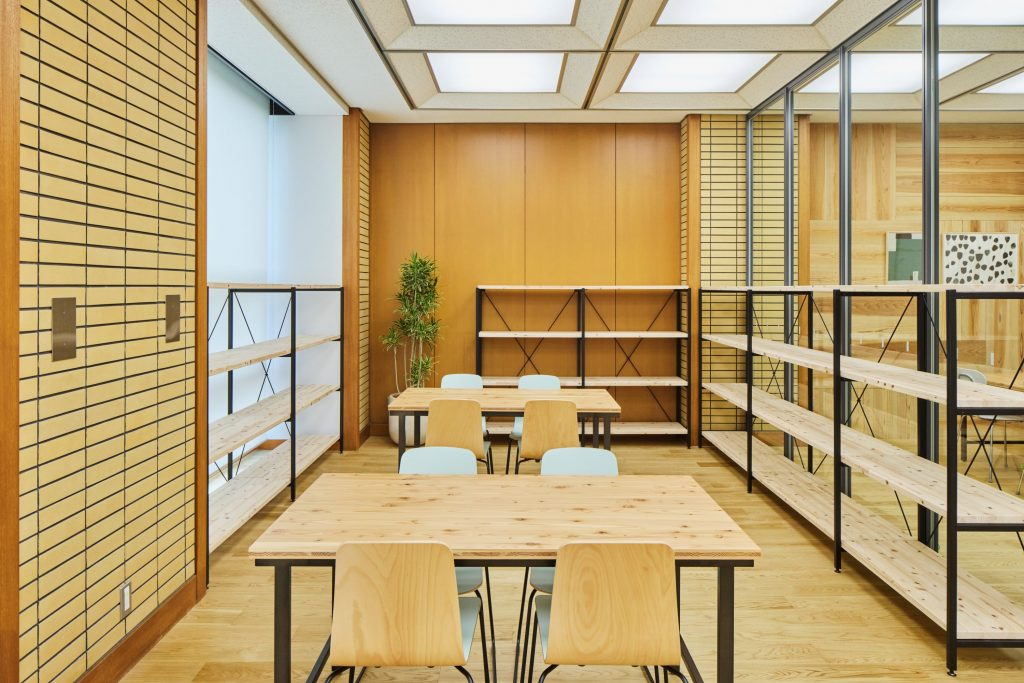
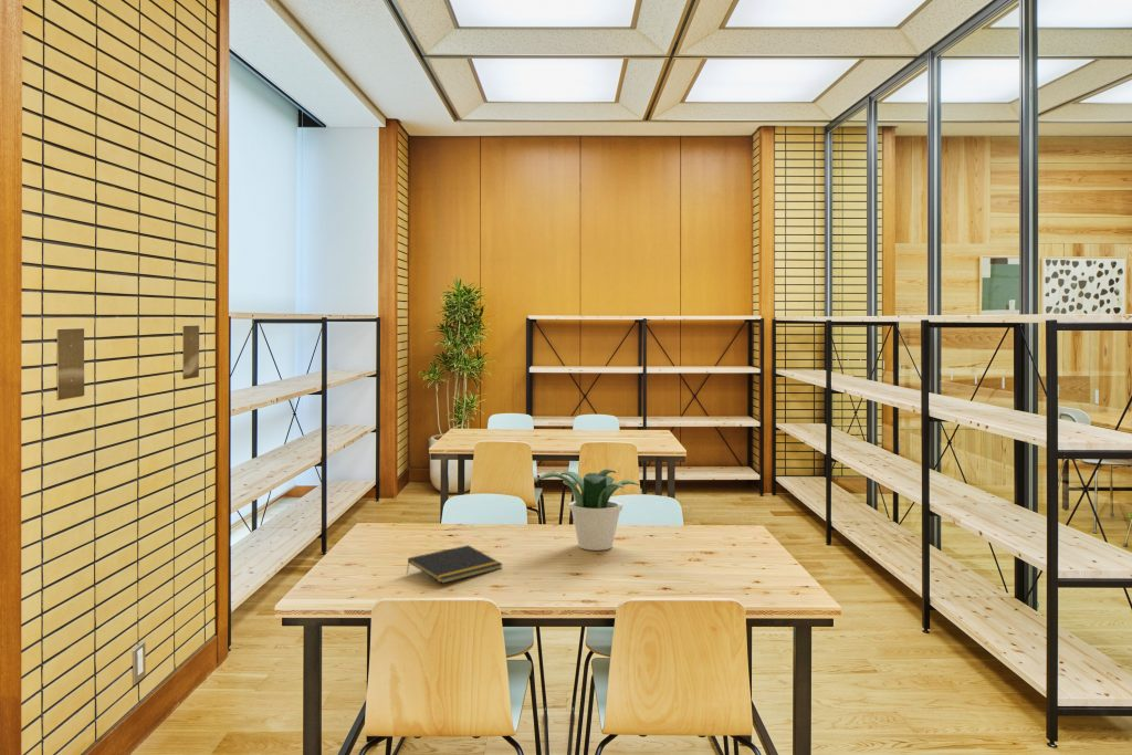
+ notepad [406,544,504,585]
+ potted plant [537,469,640,552]
